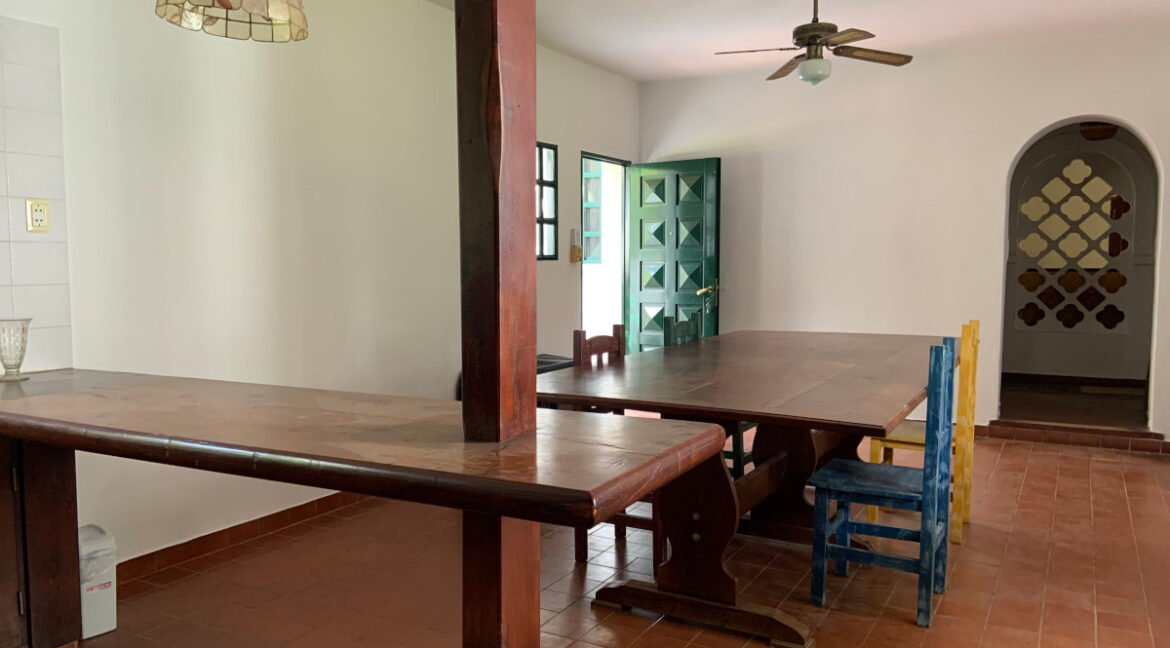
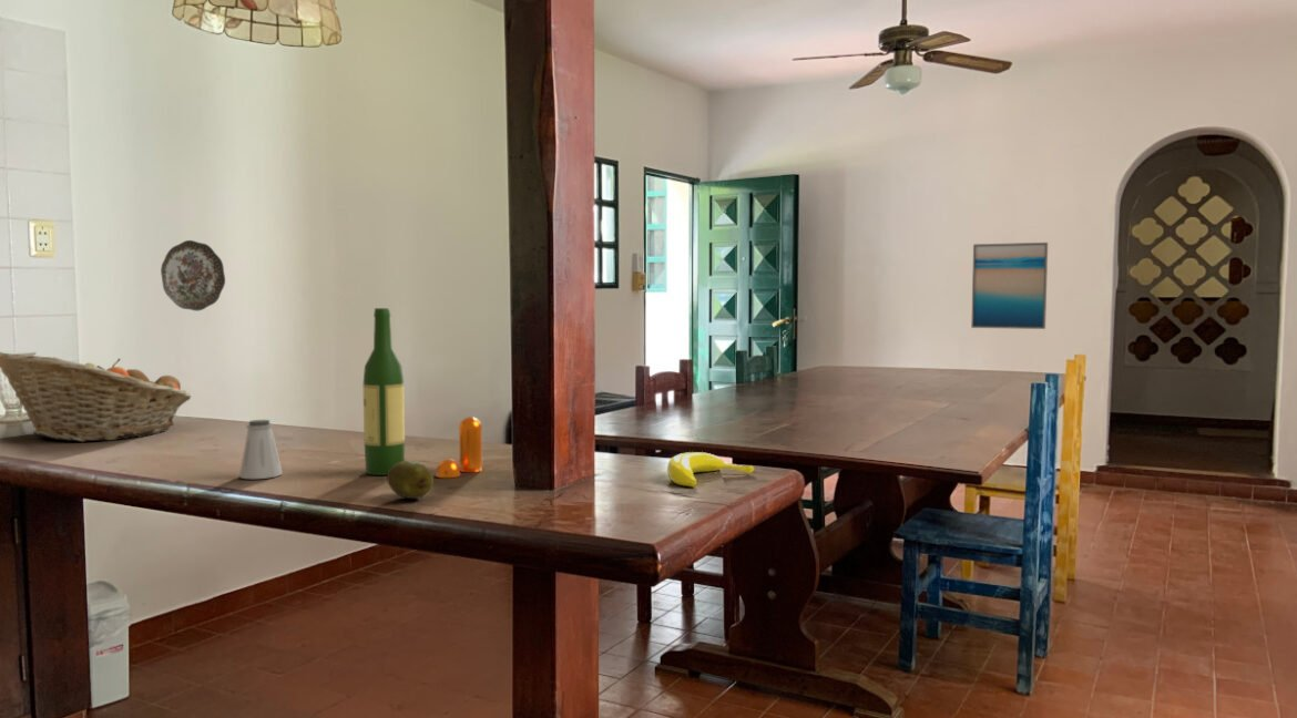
+ banana [666,451,755,488]
+ saltshaker [238,419,284,480]
+ fruit basket [0,351,192,443]
+ wall art [970,242,1049,330]
+ fruit [386,459,435,500]
+ pepper shaker [435,416,483,479]
+ decorative plate [160,239,226,311]
+ wine bottle [362,307,406,476]
